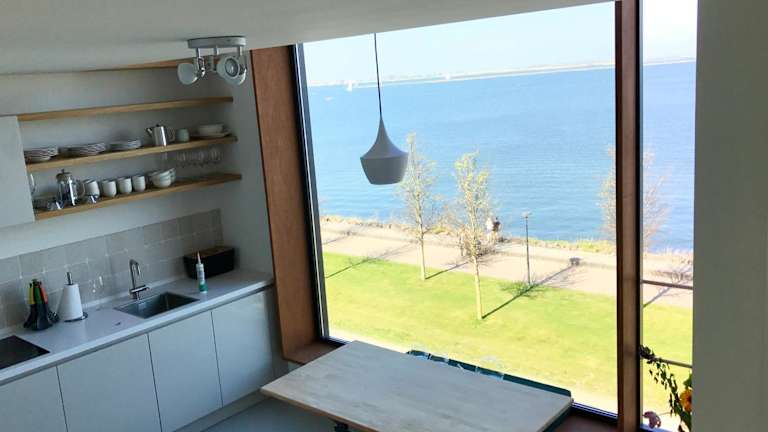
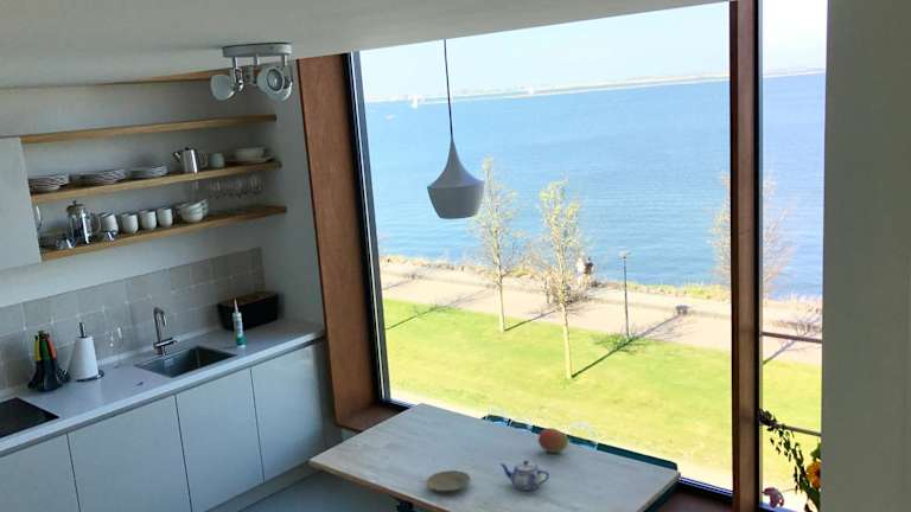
+ teapot [498,459,550,491]
+ plate [425,469,472,493]
+ fruit [536,427,569,454]
